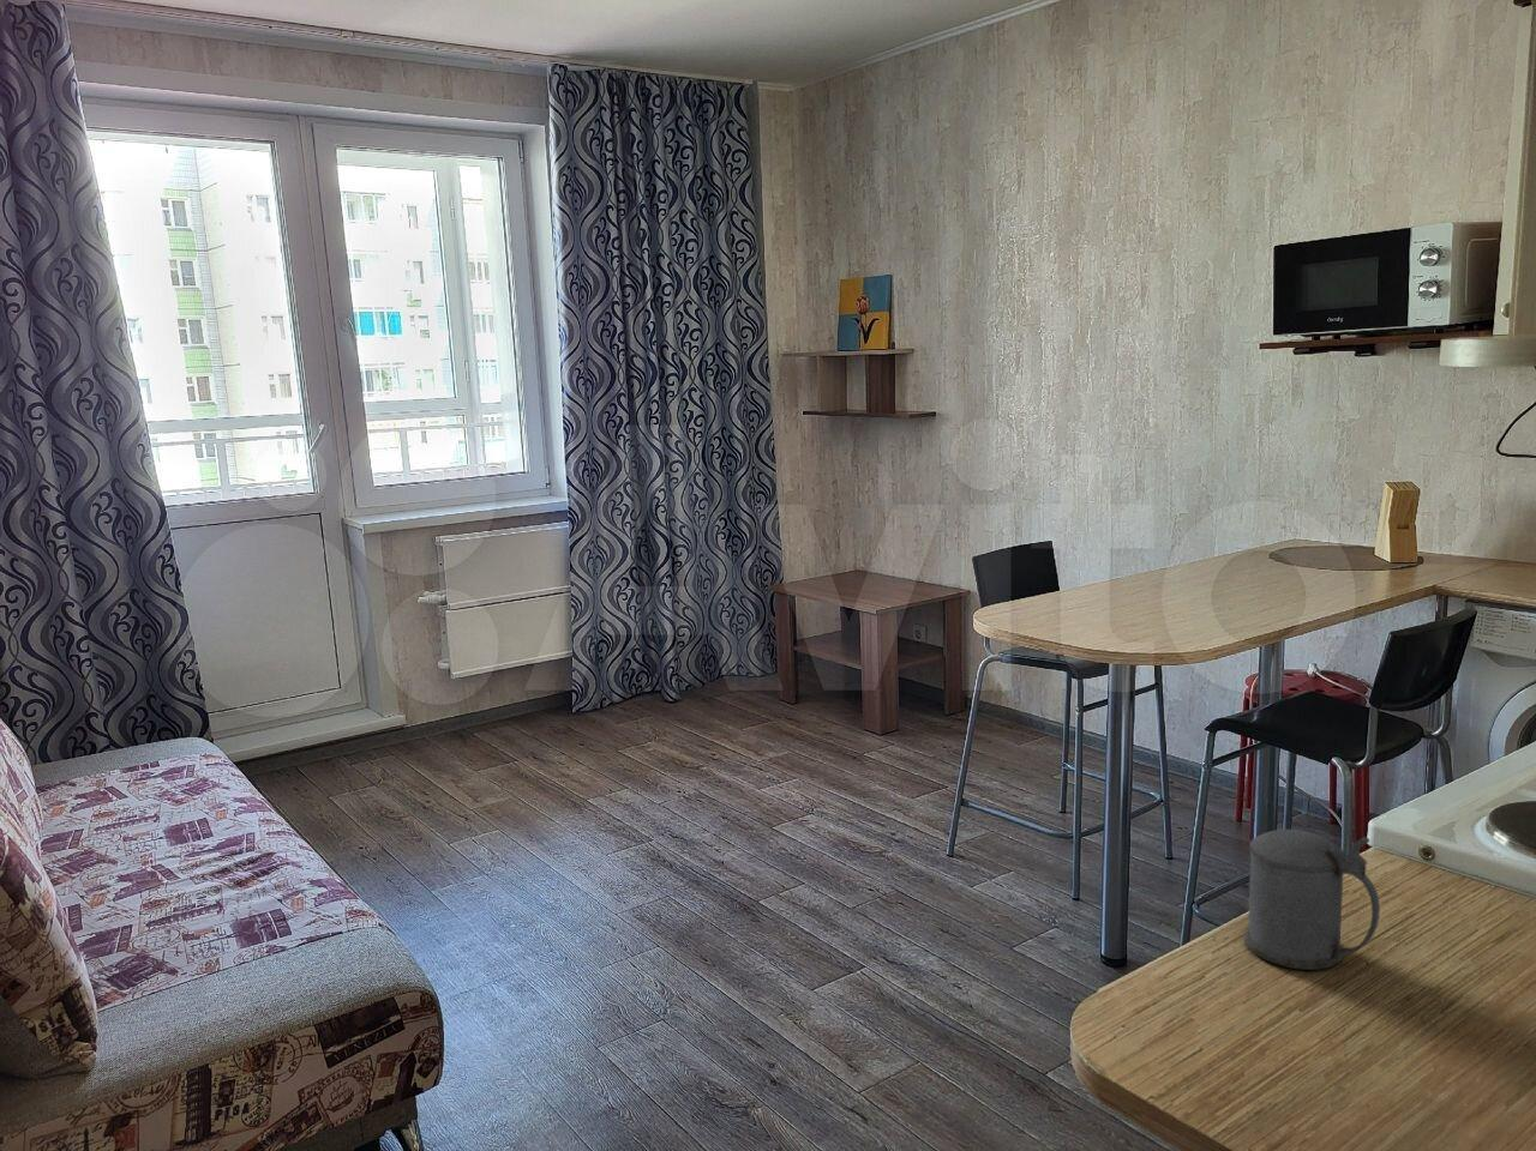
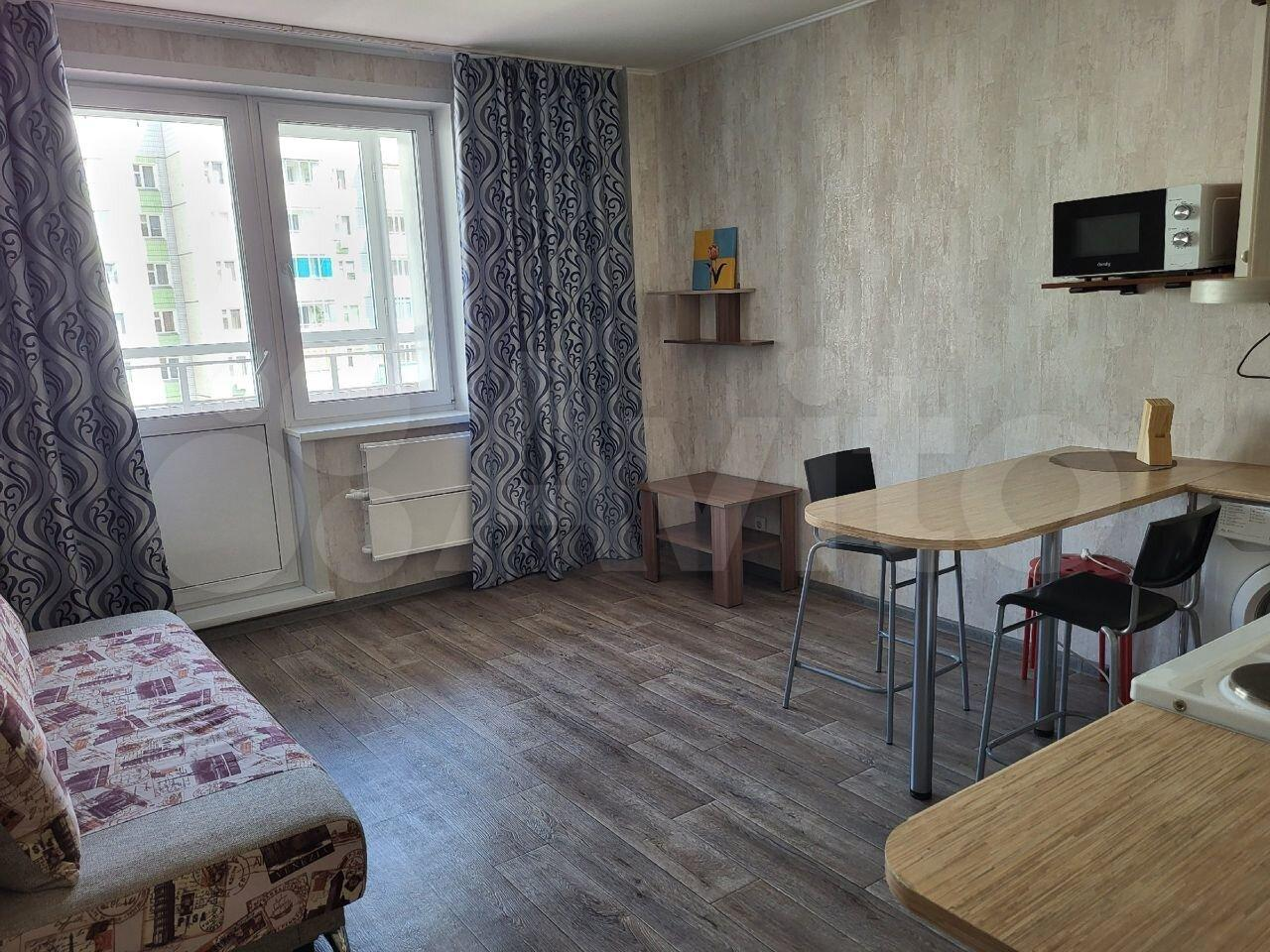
- beer stein [1243,828,1381,971]
